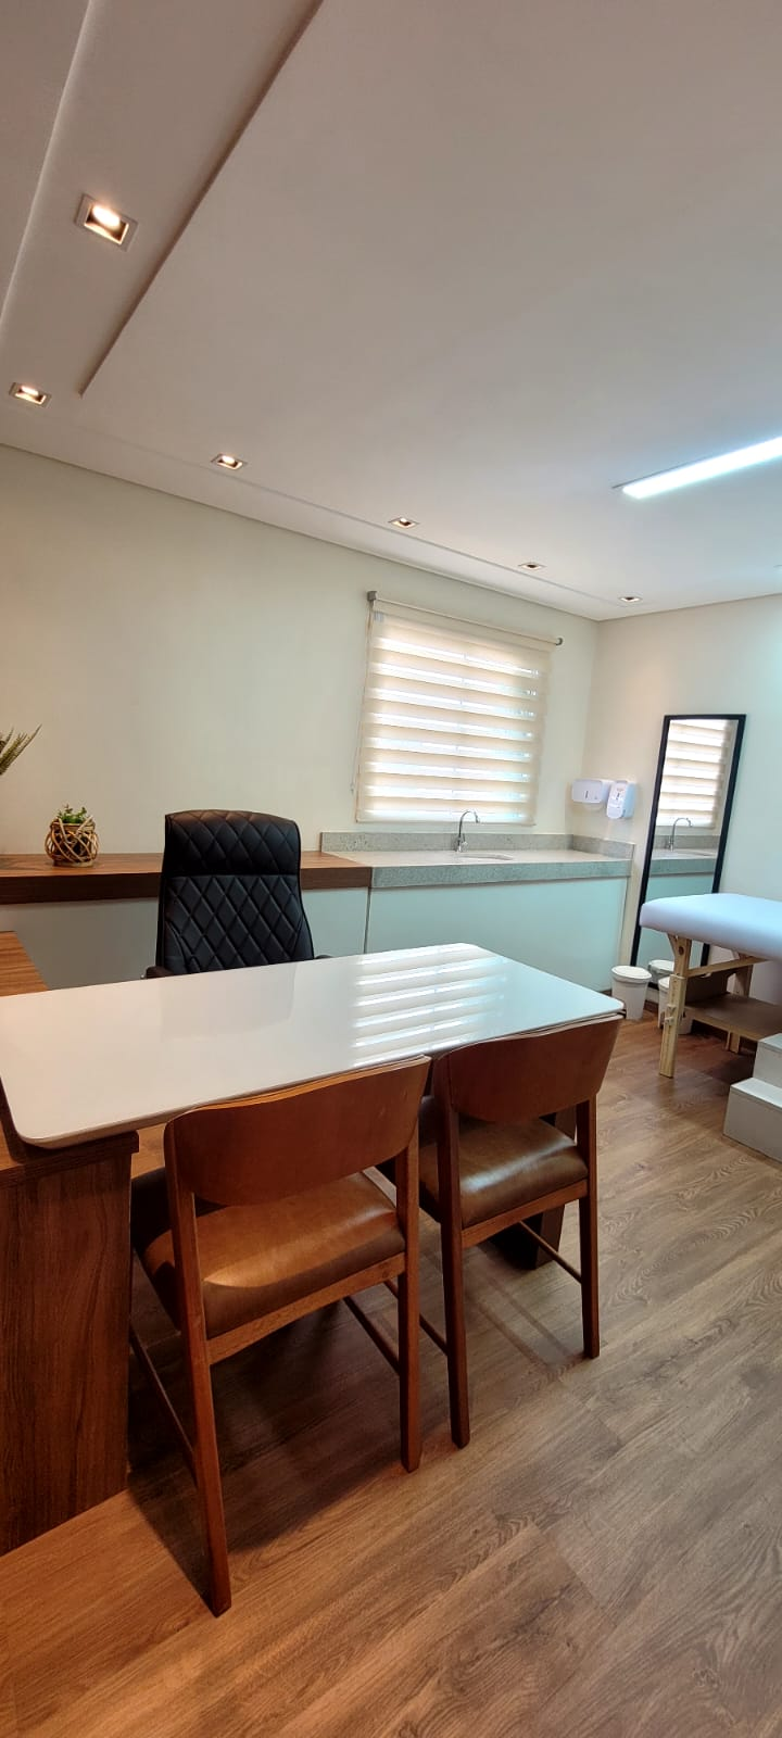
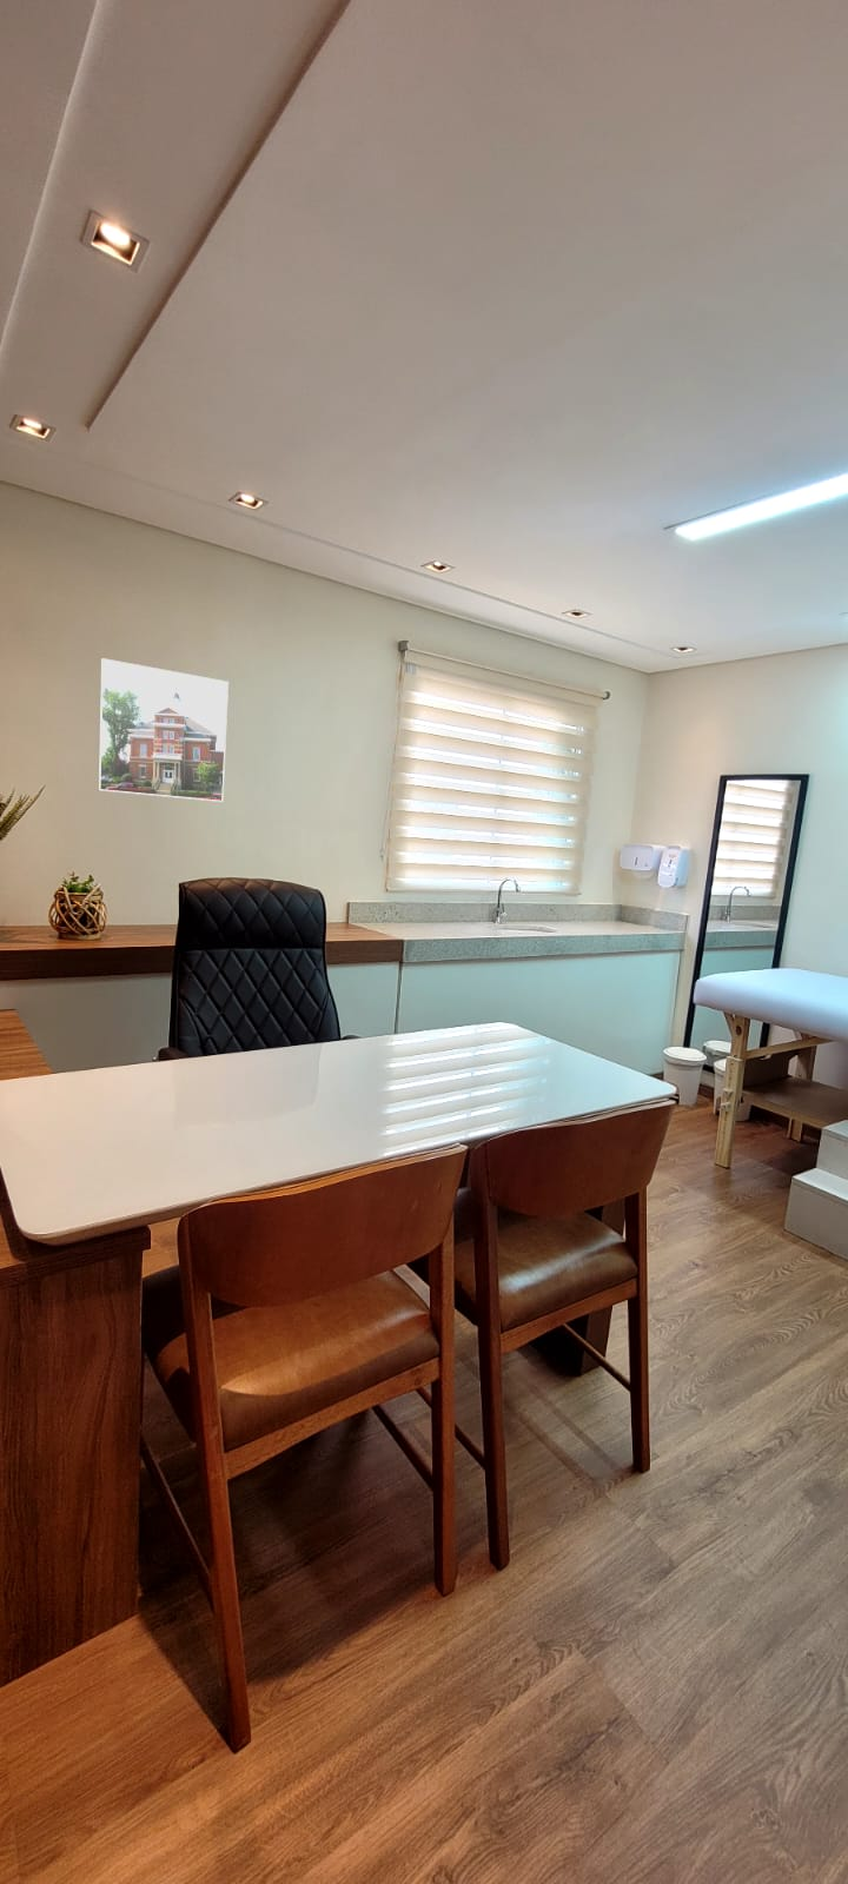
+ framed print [96,657,229,803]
